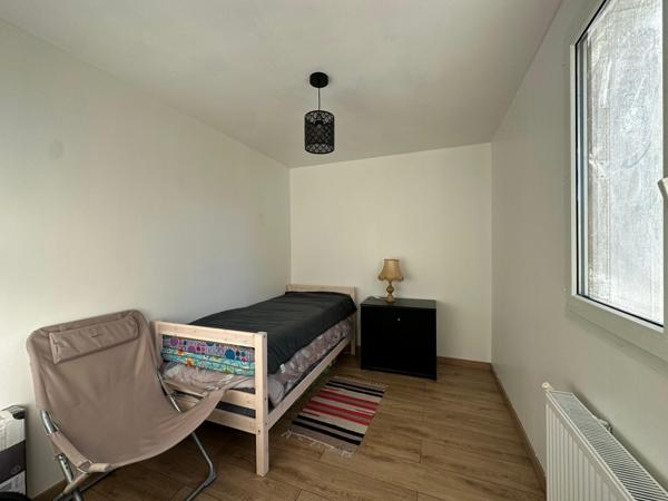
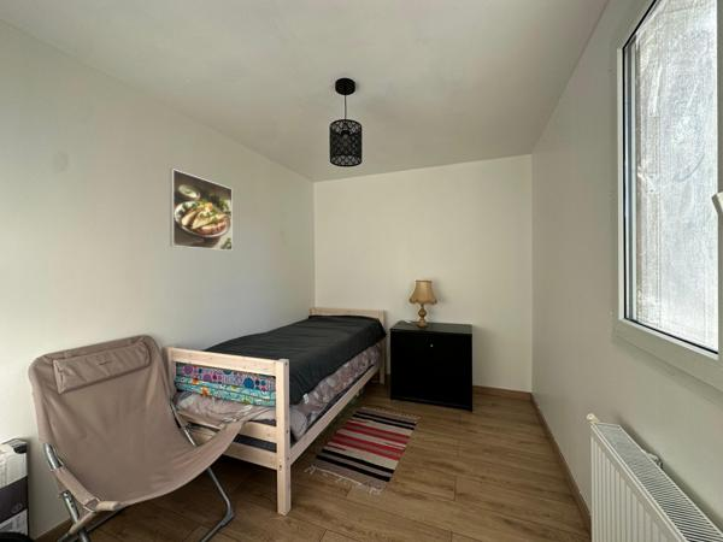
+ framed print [169,167,234,252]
